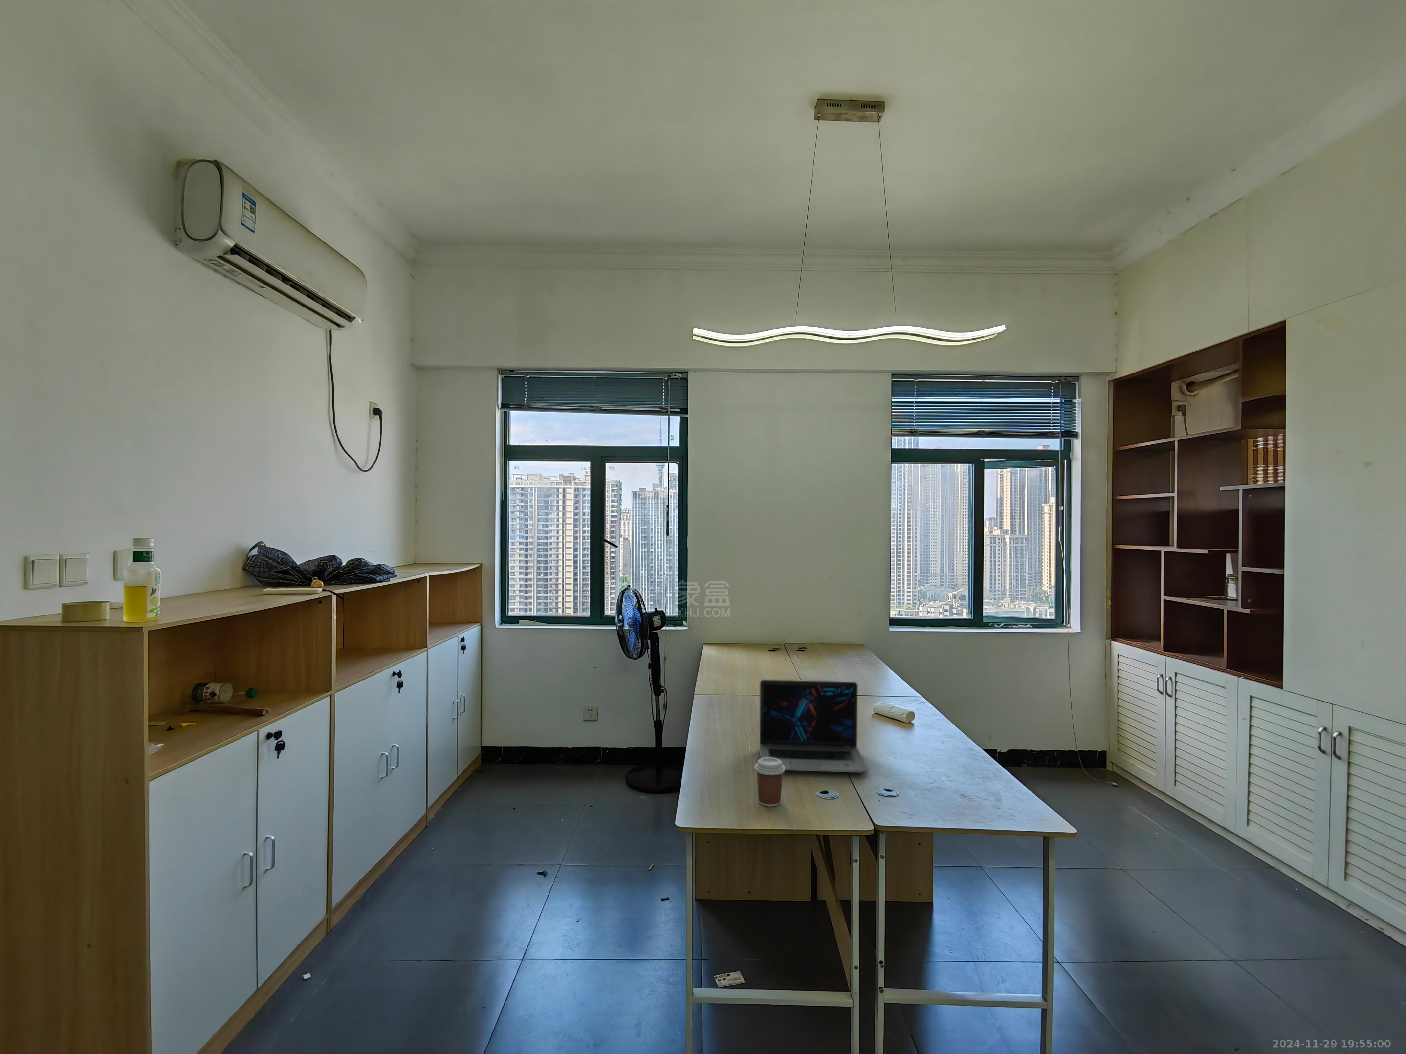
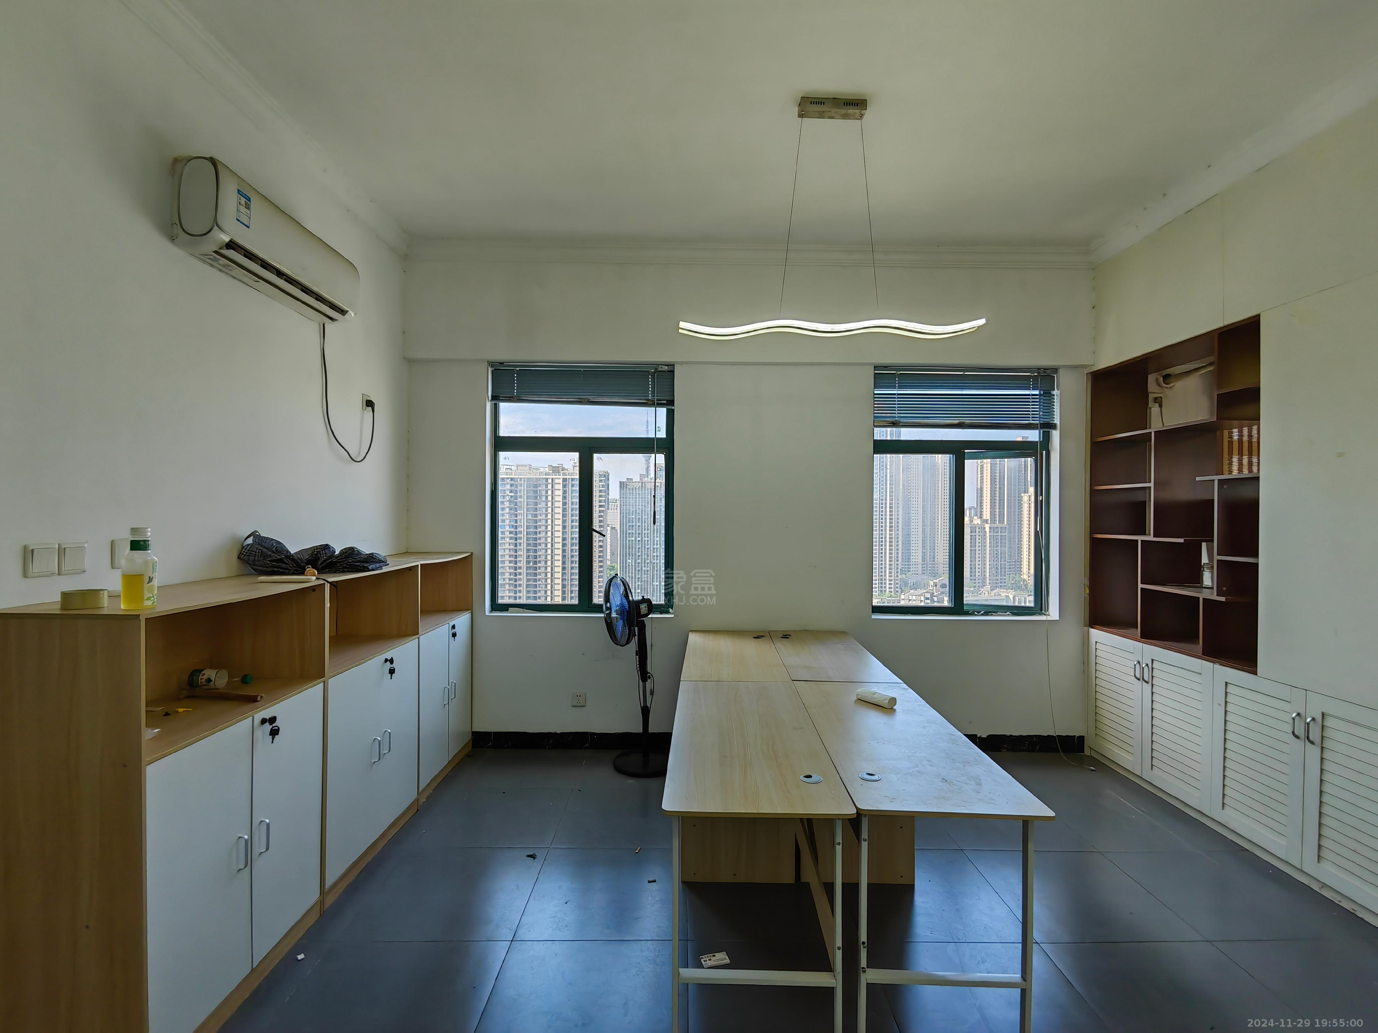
- coffee cup [754,757,786,807]
- laptop [759,680,869,773]
